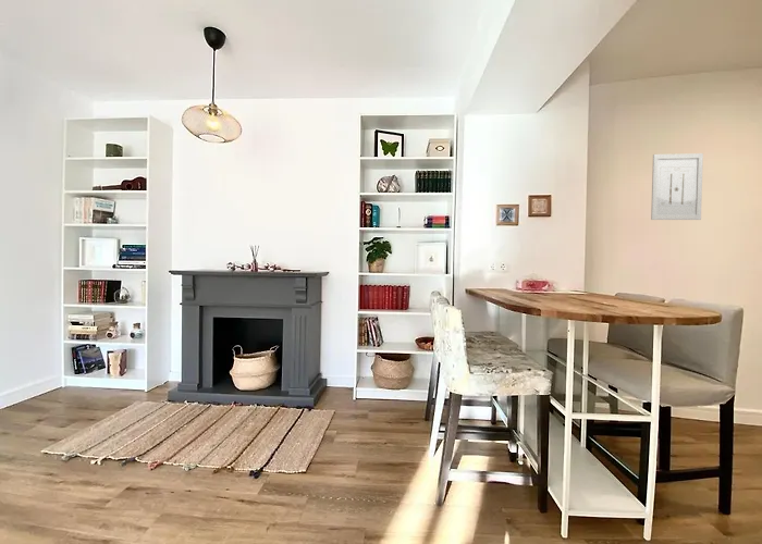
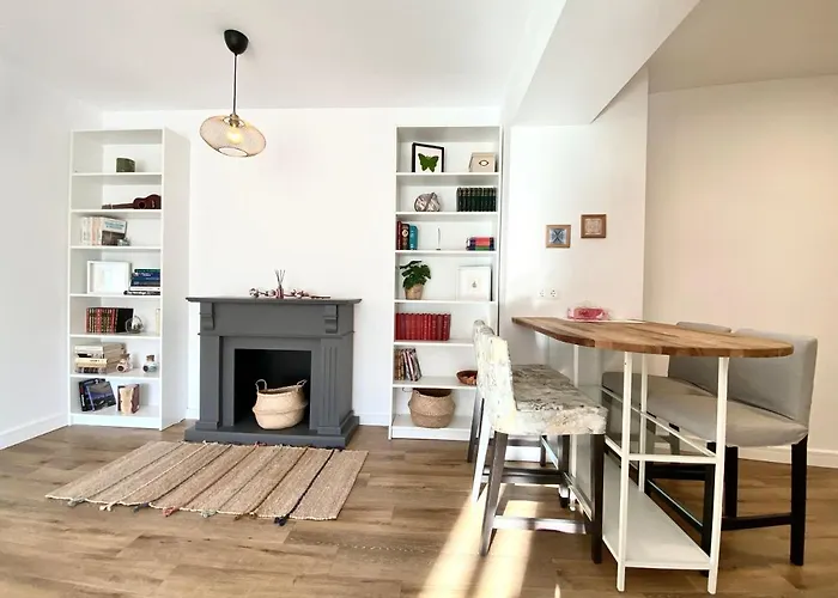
- wall art [650,152,704,221]
